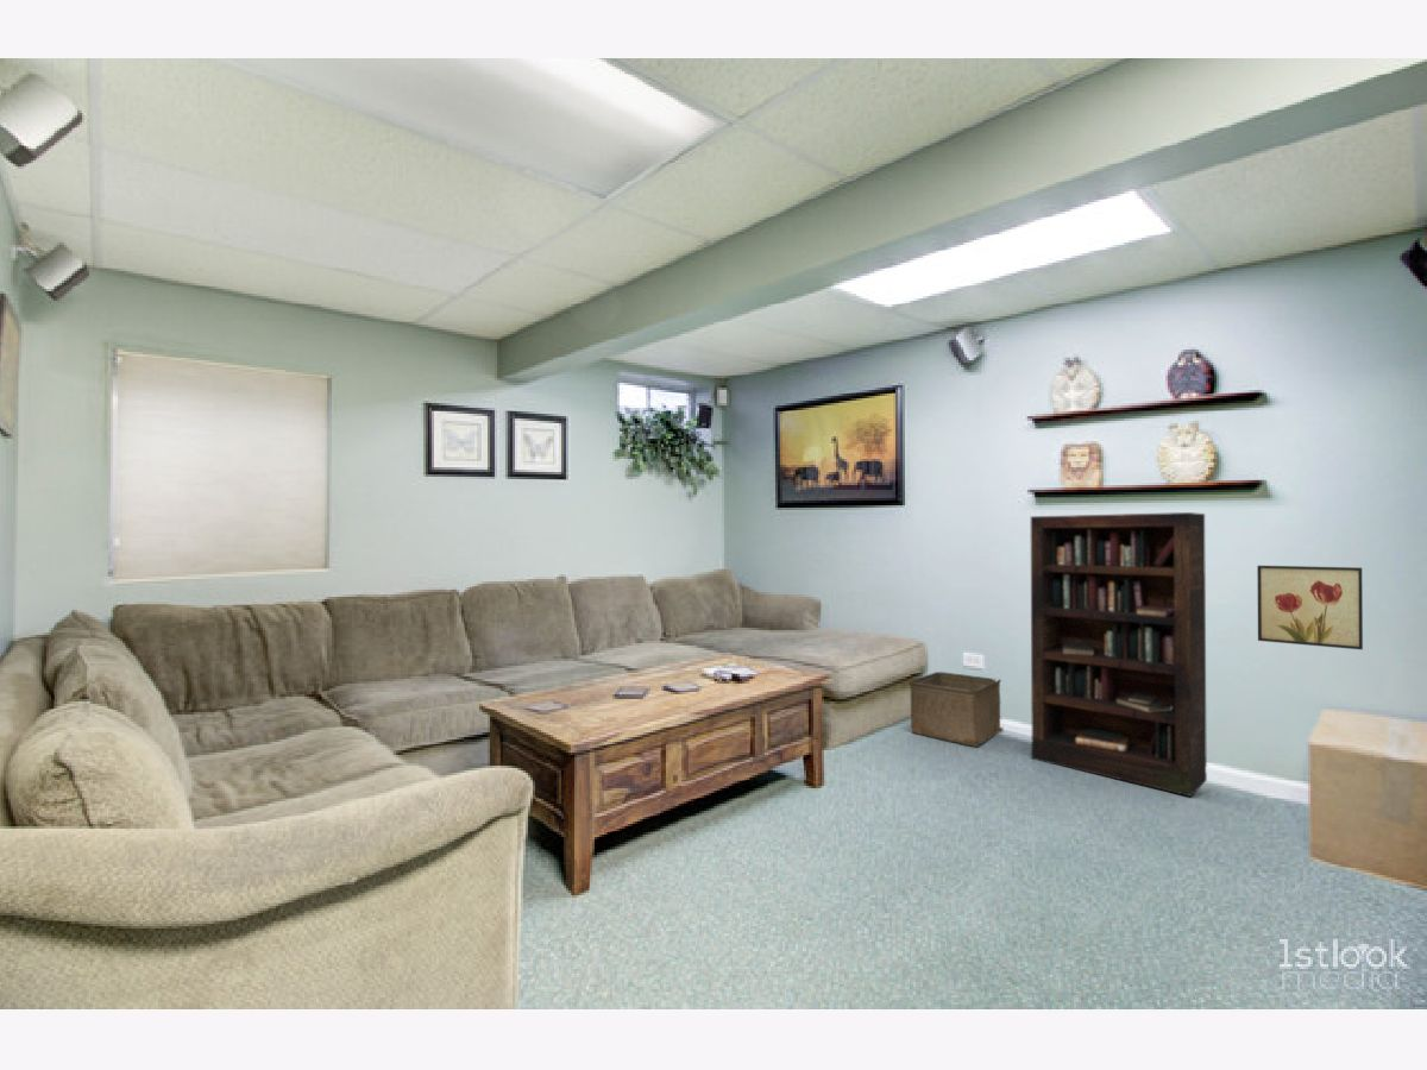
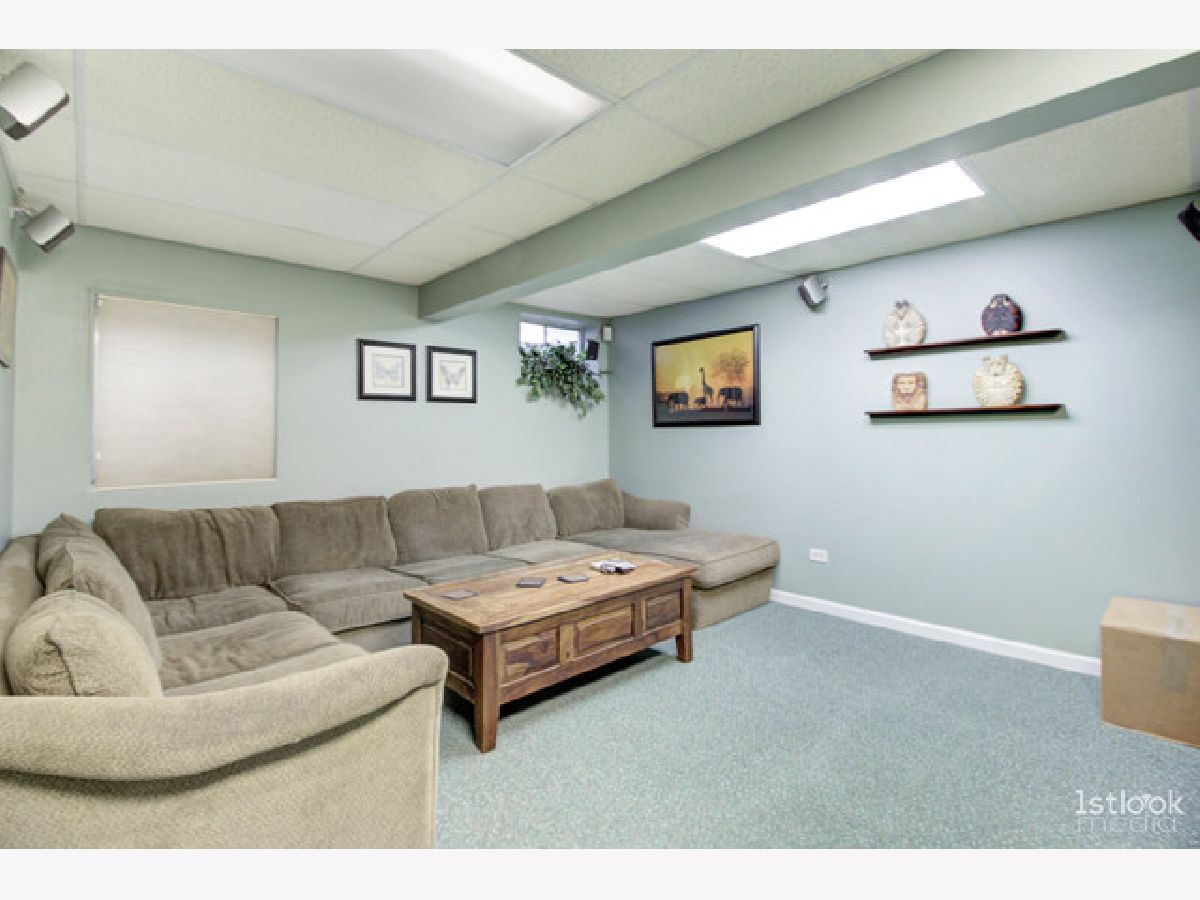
- storage bin [907,671,1004,748]
- bookcase [1030,511,1208,798]
- wall art [1256,565,1364,650]
